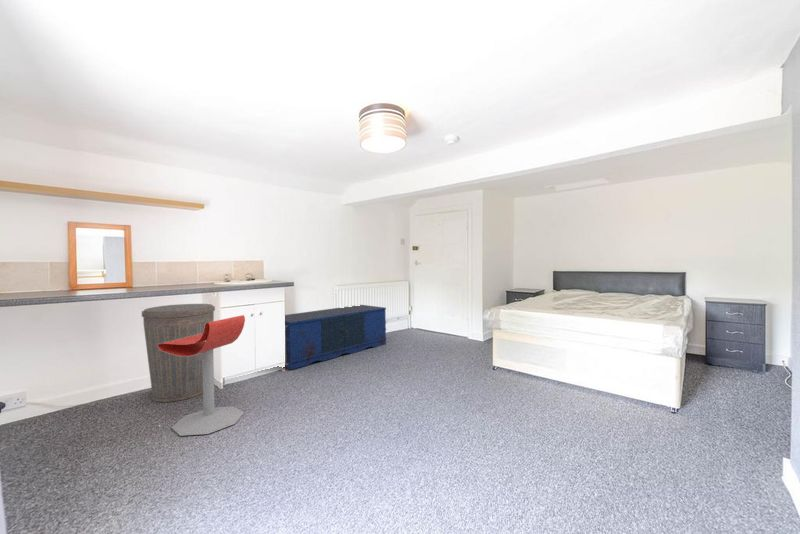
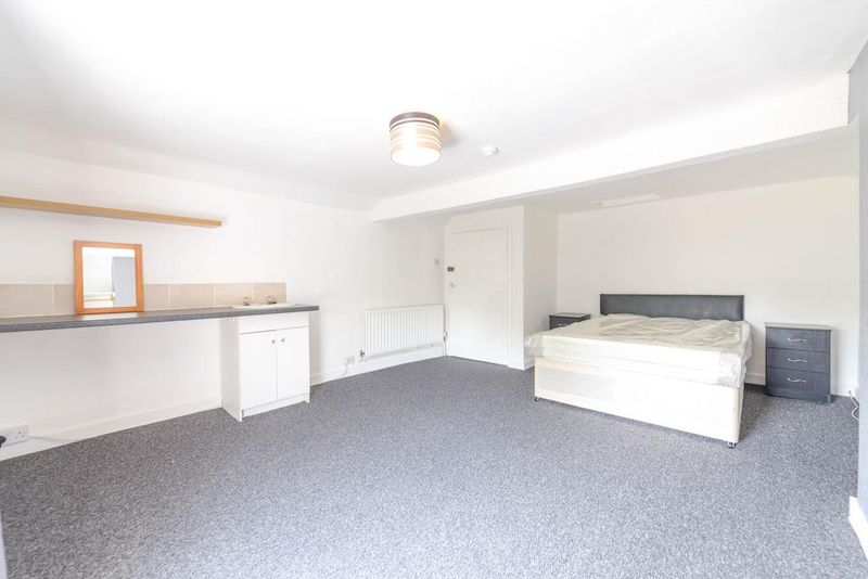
- stool [158,314,246,437]
- shipping container [284,304,387,371]
- trash can [141,303,216,403]
